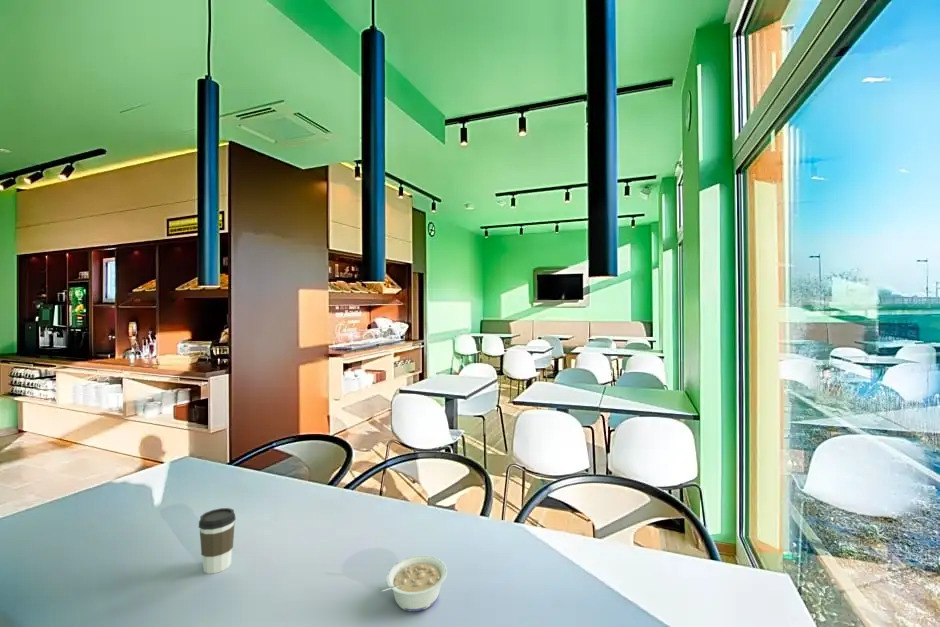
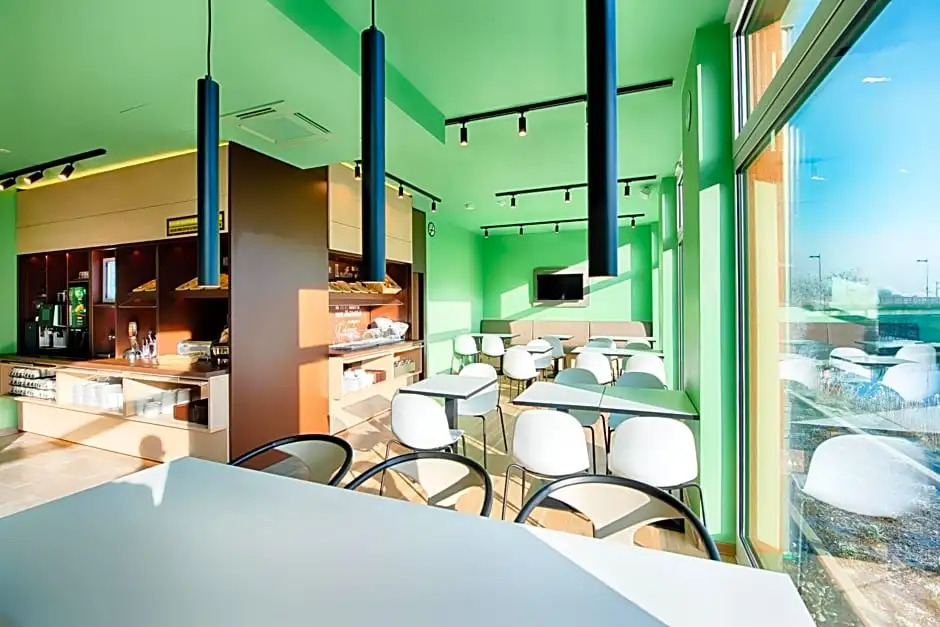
- coffee cup [198,507,237,575]
- legume [377,554,448,612]
